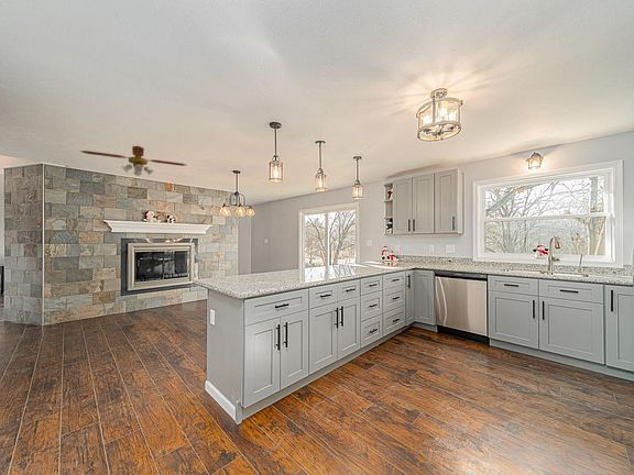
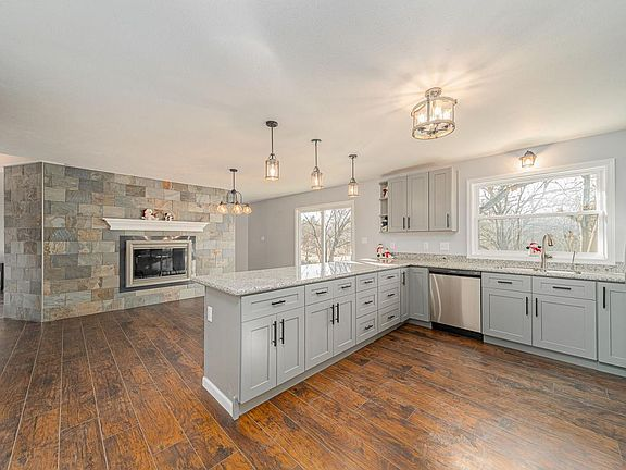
- ceiling fan [79,145,188,177]
